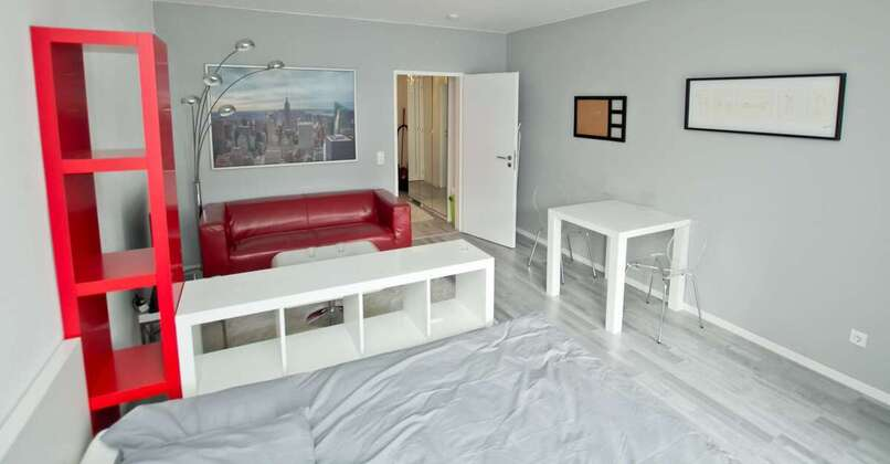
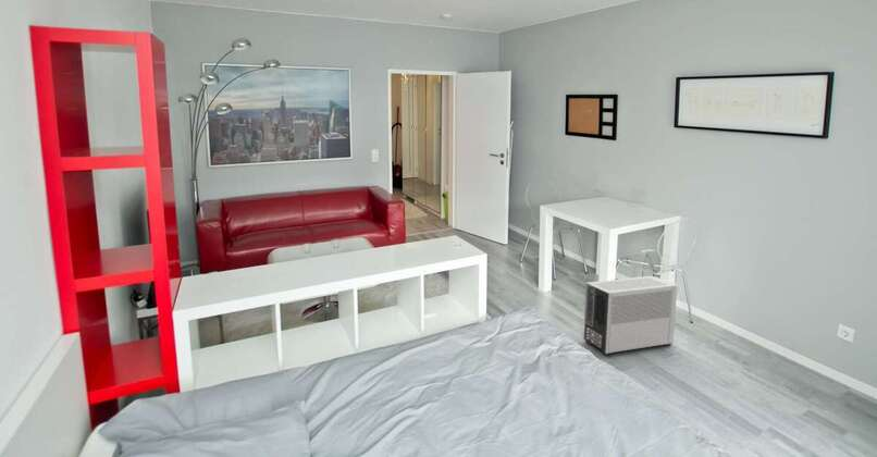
+ air purifier [582,275,679,357]
